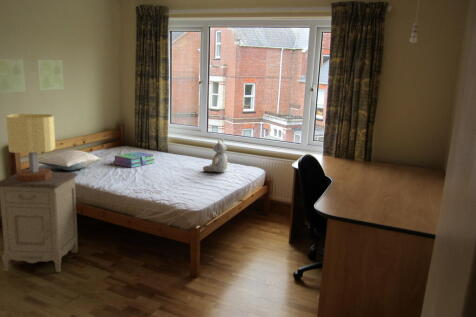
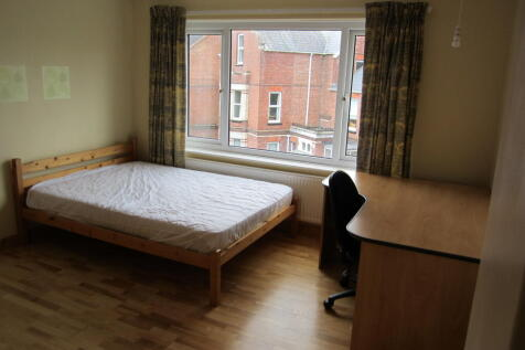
- pillow [38,149,102,171]
- table lamp [5,113,56,182]
- stack of books [112,151,155,169]
- nightstand [0,171,79,273]
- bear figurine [202,138,229,173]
